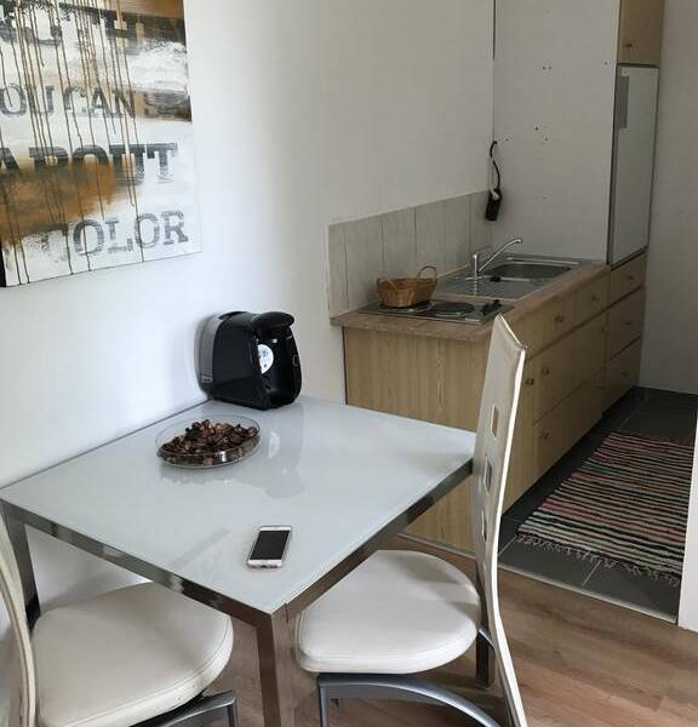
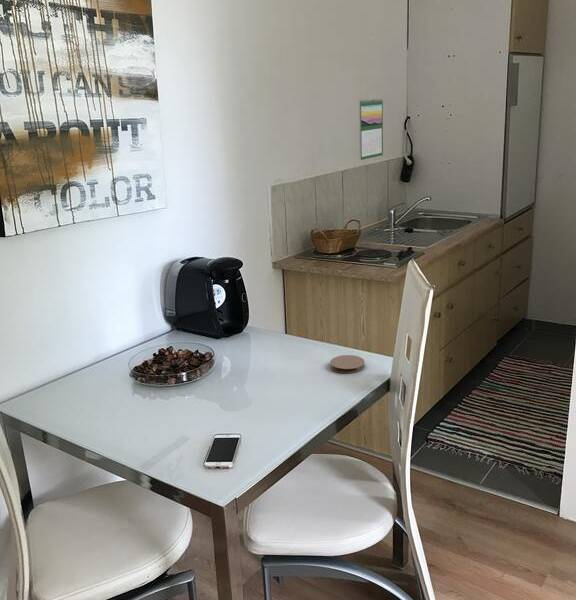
+ coaster [329,354,366,374]
+ calendar [358,97,384,161]
